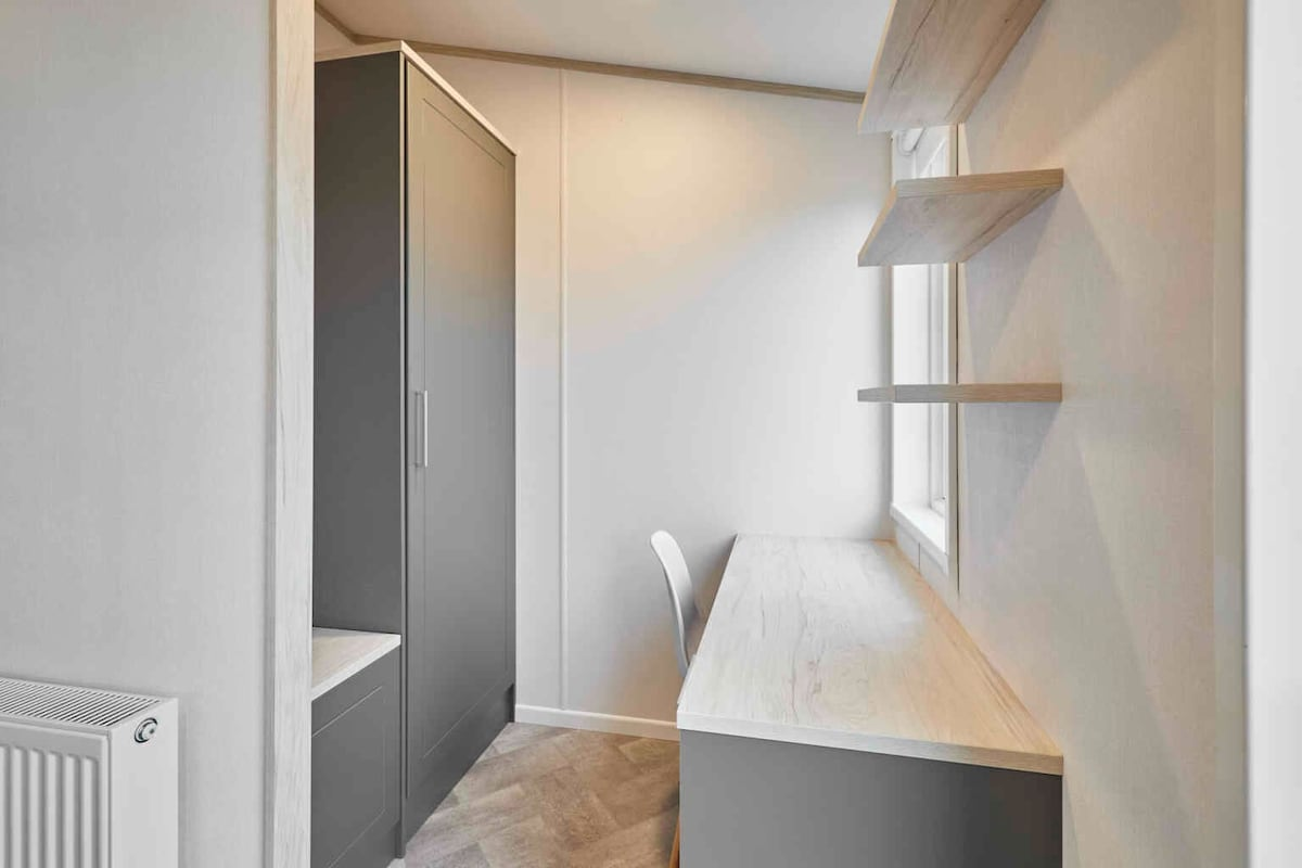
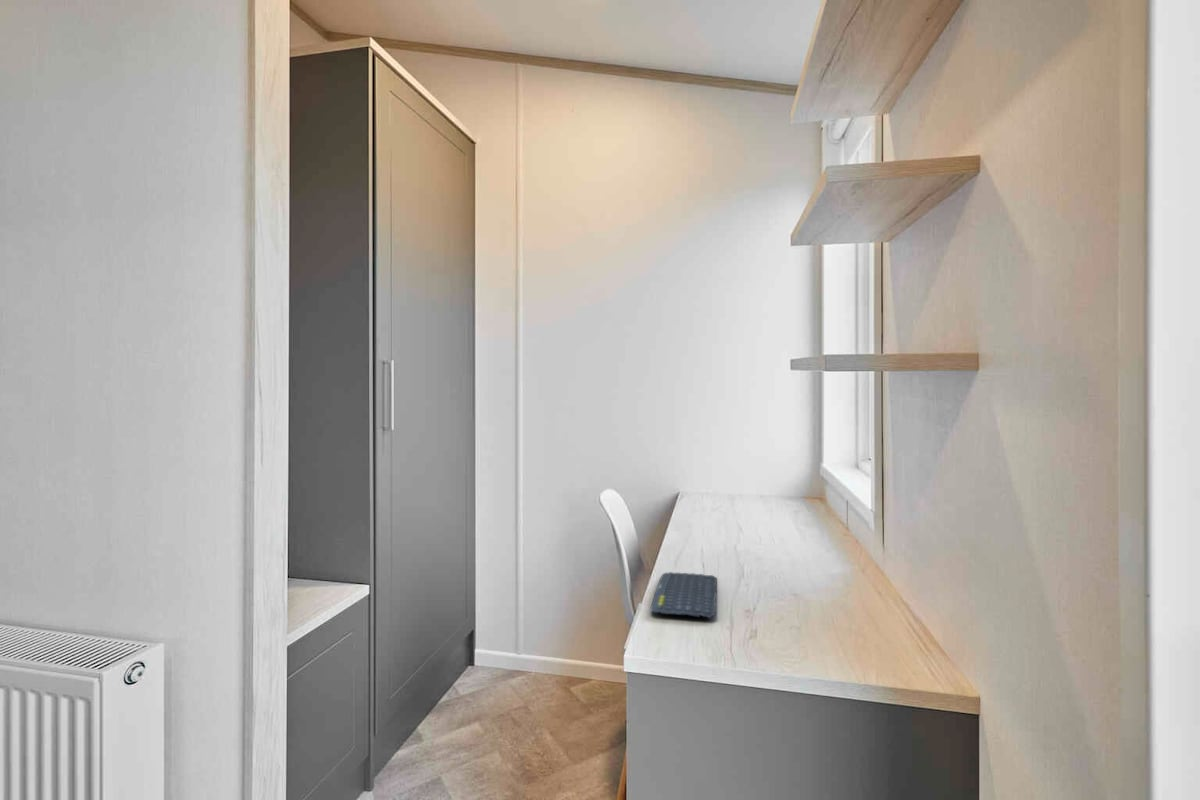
+ keyboard [649,571,718,619]
